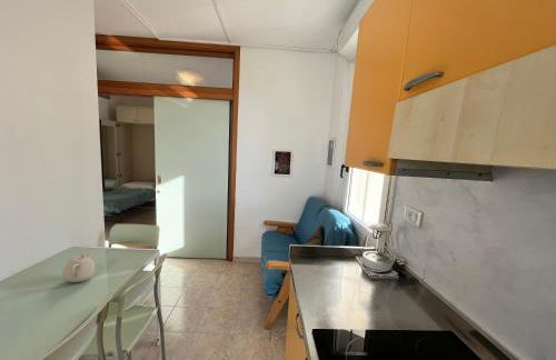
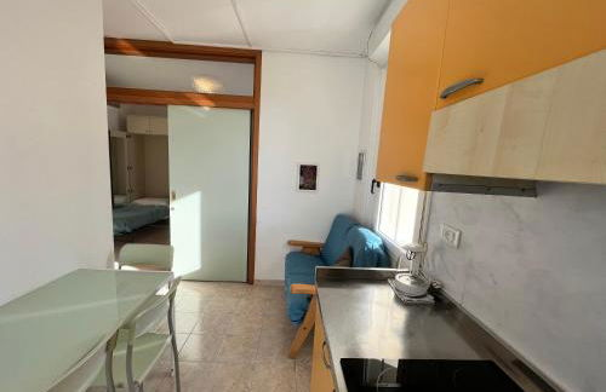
- teapot [61,251,96,283]
